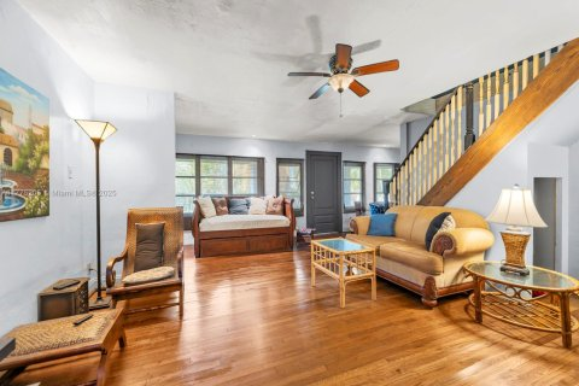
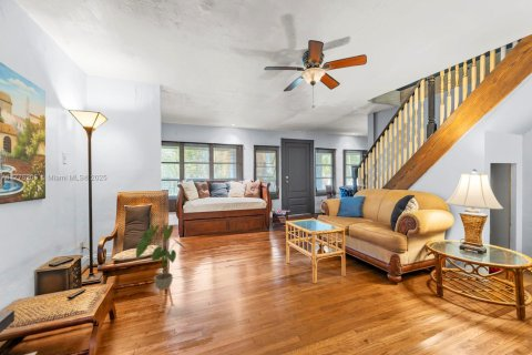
+ house plant [135,223,186,313]
